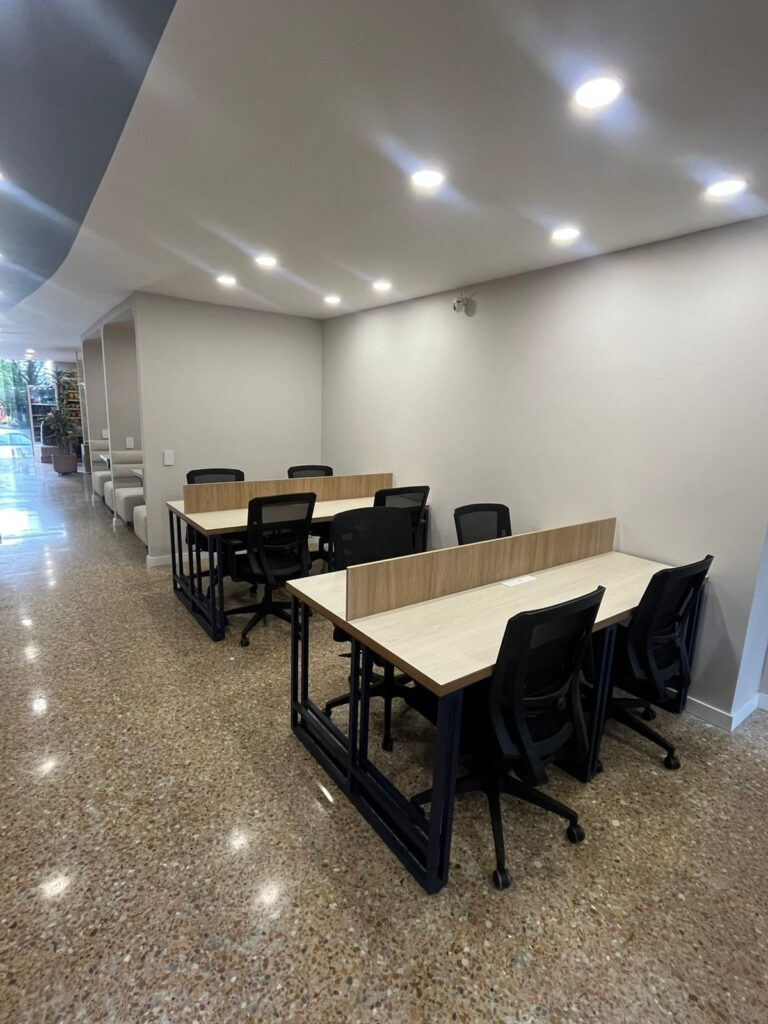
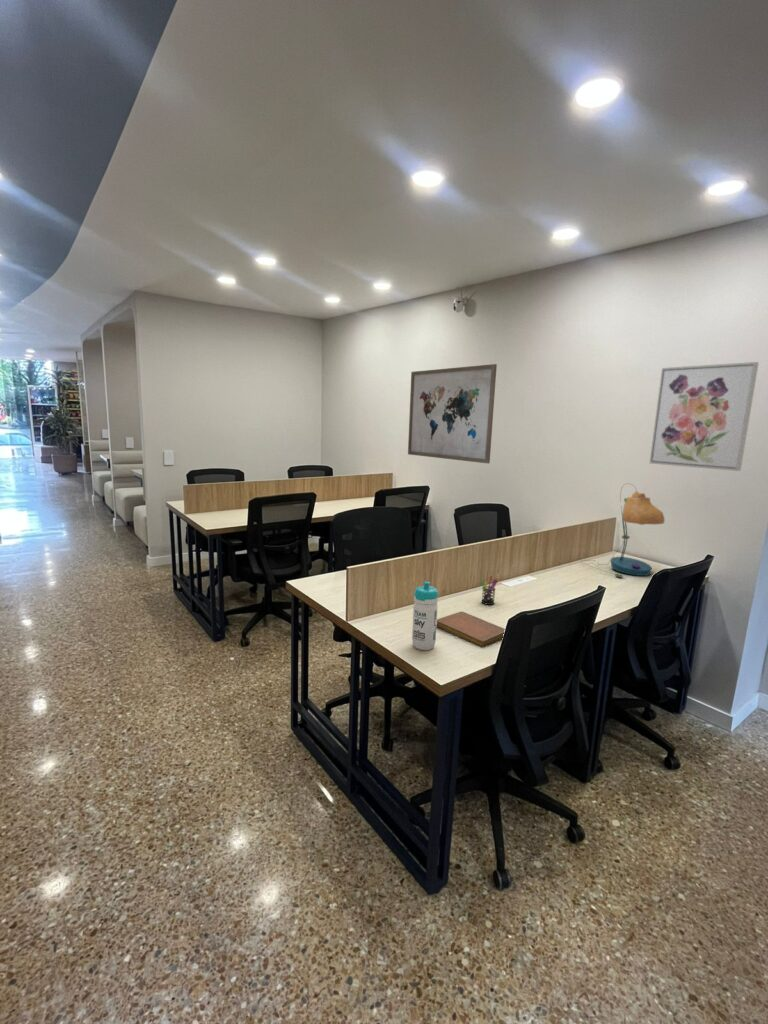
+ desk lamp [579,482,666,579]
+ wall art [648,361,760,472]
+ pen holder [479,575,499,606]
+ wall art [407,363,498,464]
+ water bottle [411,580,439,651]
+ notebook [436,610,506,648]
